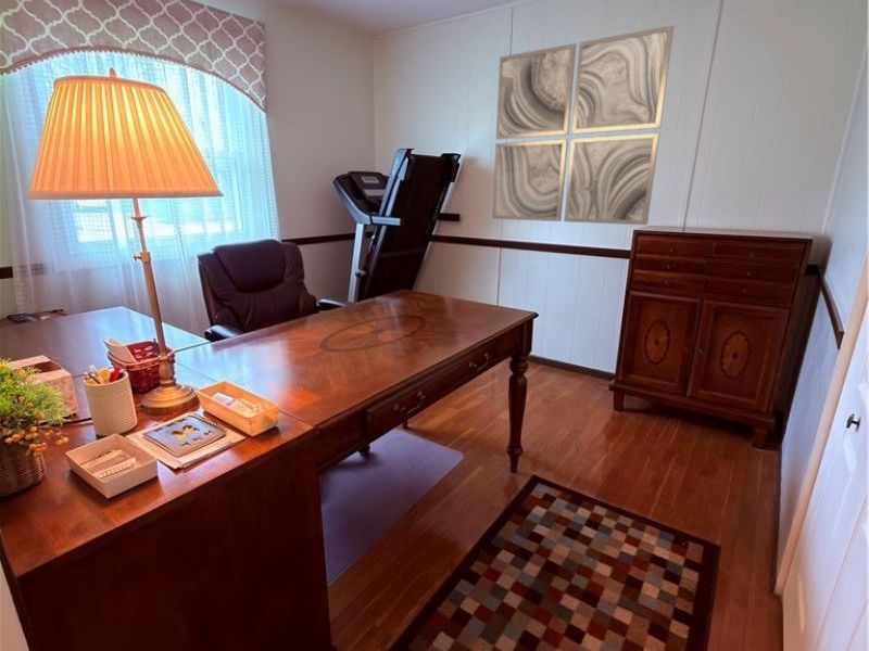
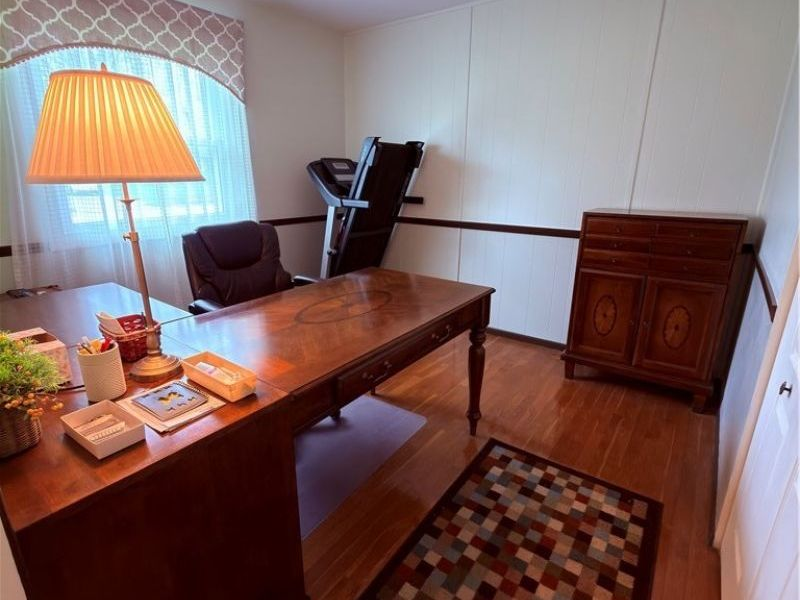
- wall art [491,24,675,226]
